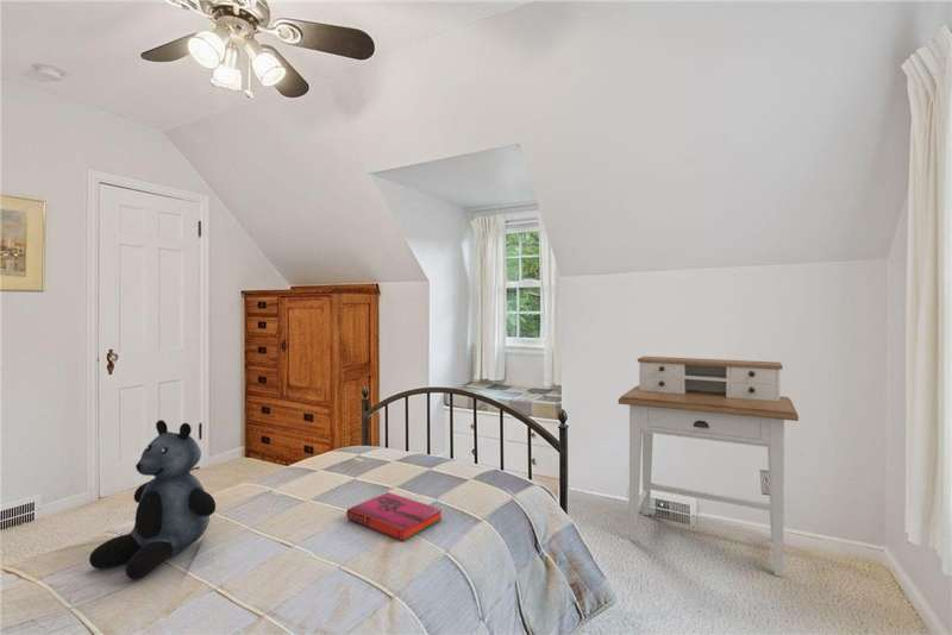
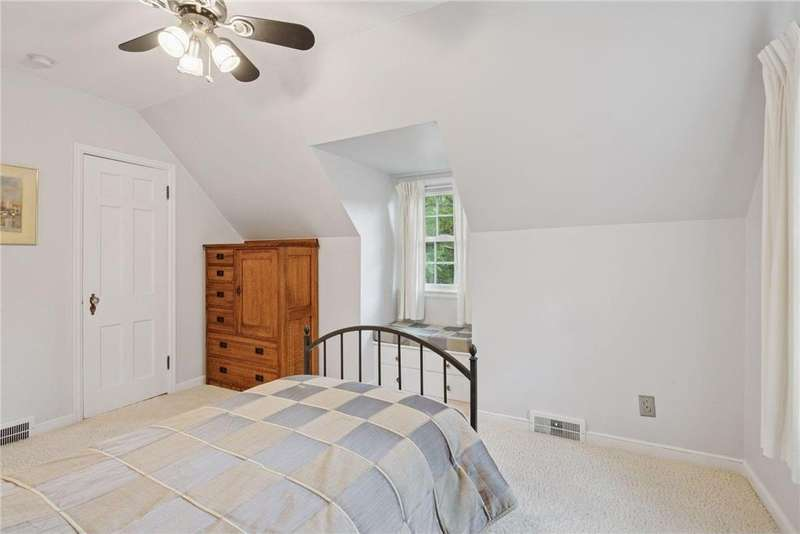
- desk [618,356,800,578]
- teddy bear [88,419,217,580]
- hardback book [345,491,444,542]
